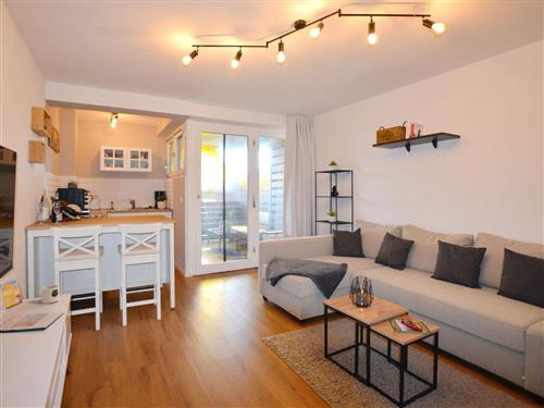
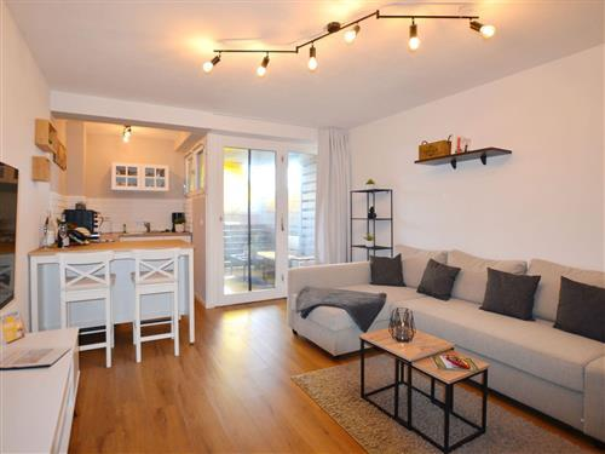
- mug [40,284,60,305]
